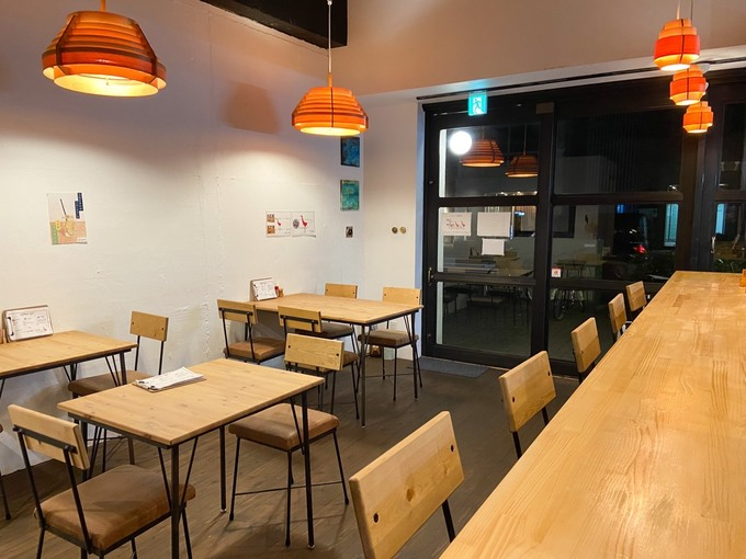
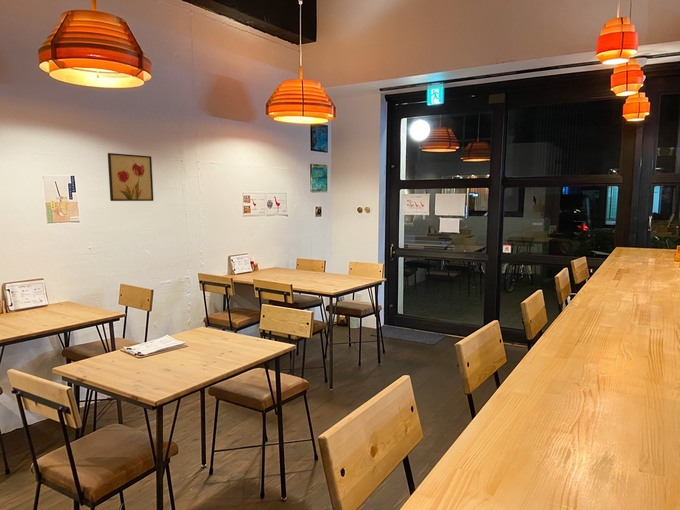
+ wall art [107,152,154,202]
